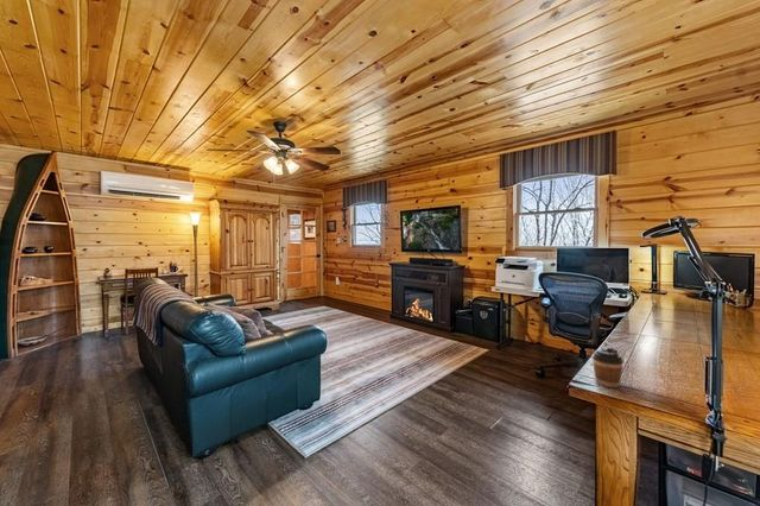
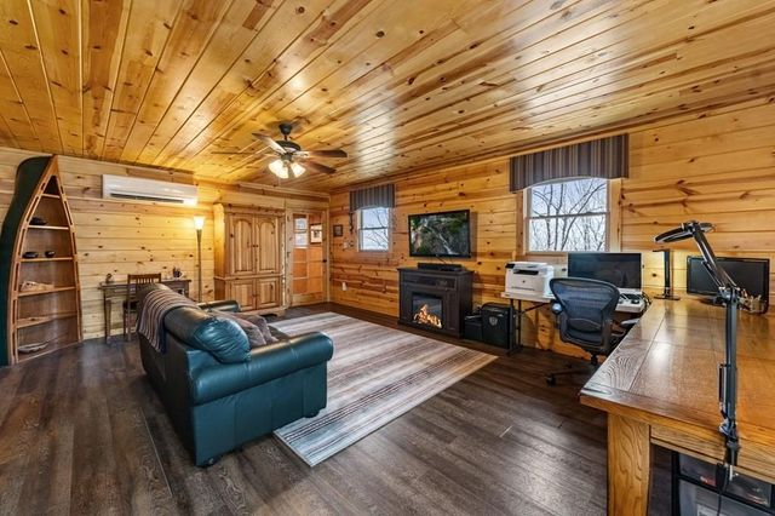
- coffee cup [591,347,625,388]
